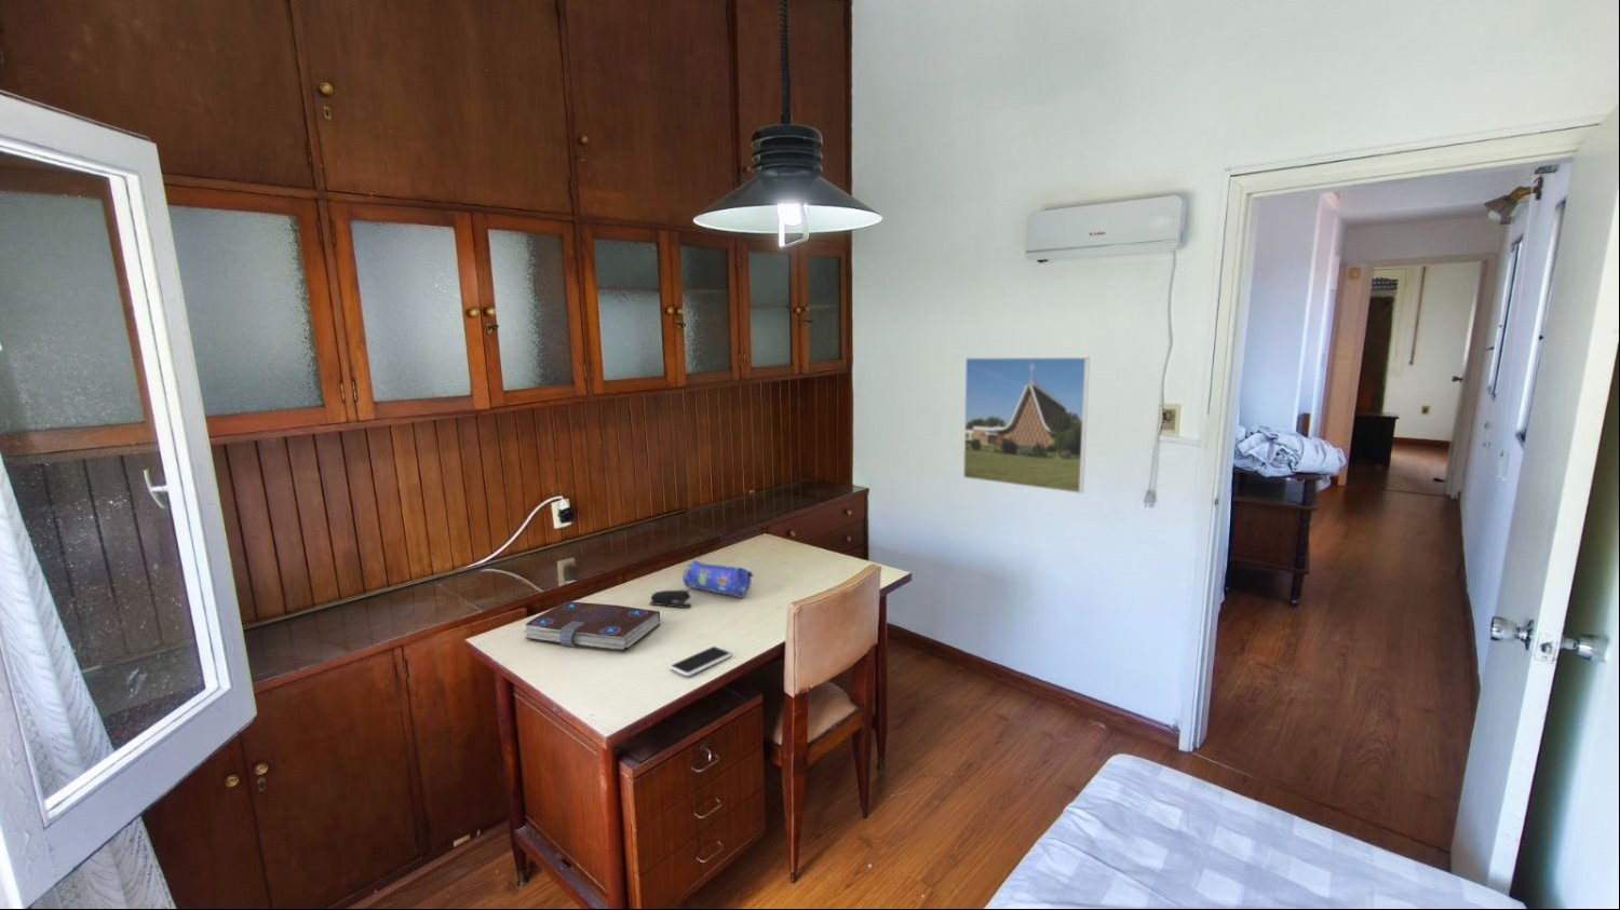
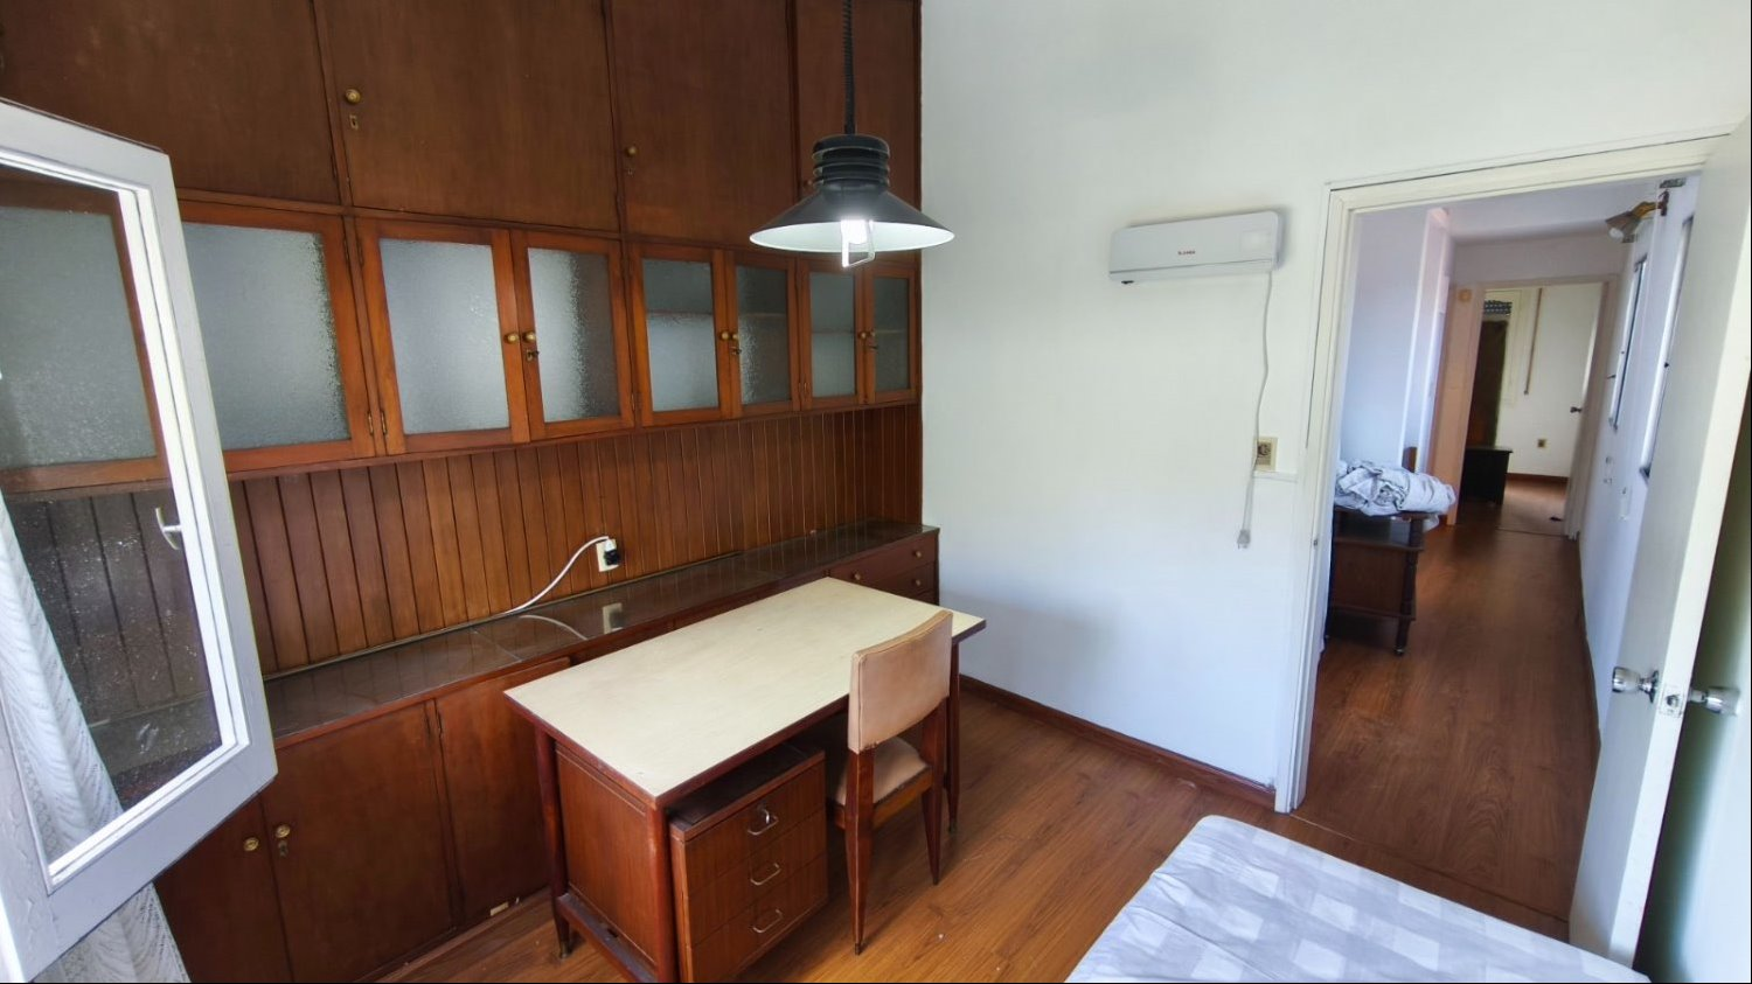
- pencil case [681,560,754,600]
- book [521,601,663,652]
- stapler [648,590,692,609]
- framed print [962,356,1090,494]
- smartphone [669,645,732,676]
